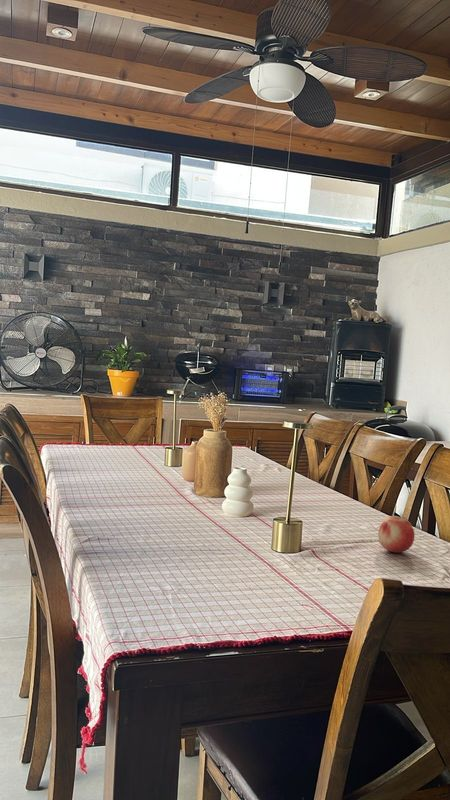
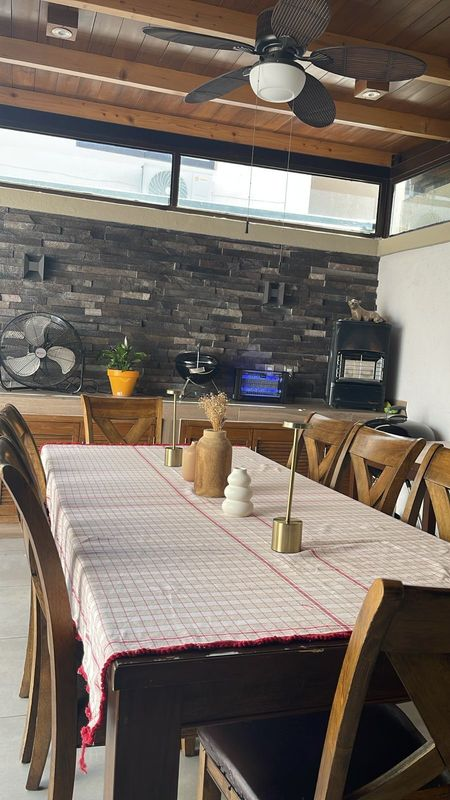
- fruit [377,515,416,554]
